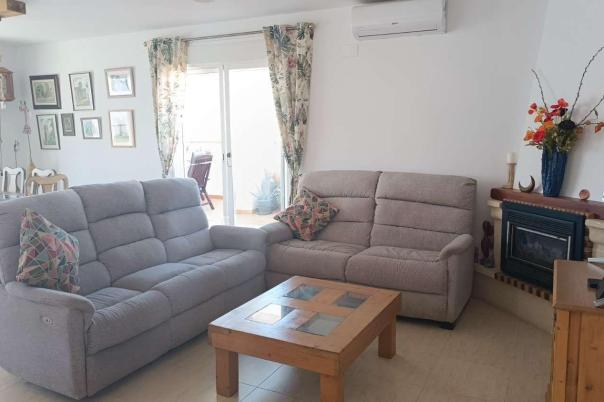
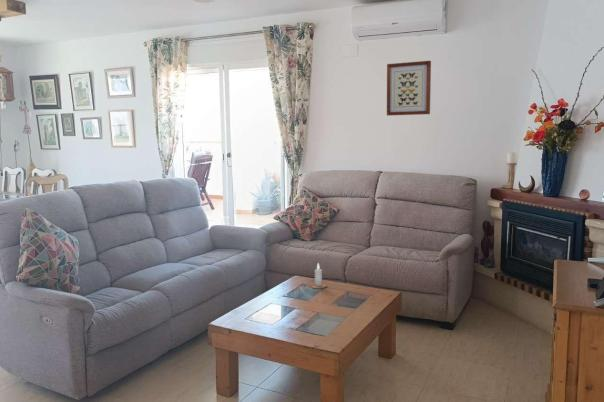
+ candle [309,262,328,289]
+ wall art [386,60,432,117]
